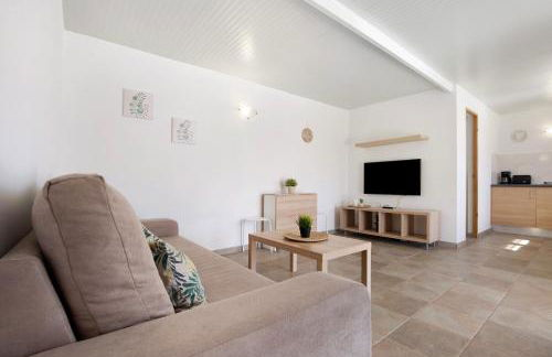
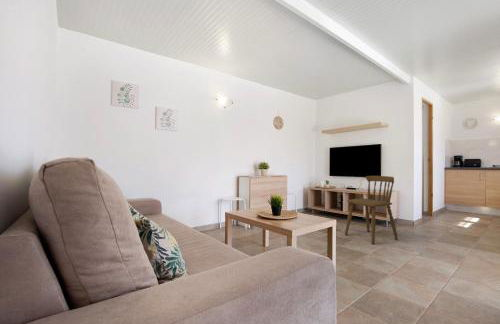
+ dining chair [344,175,399,245]
